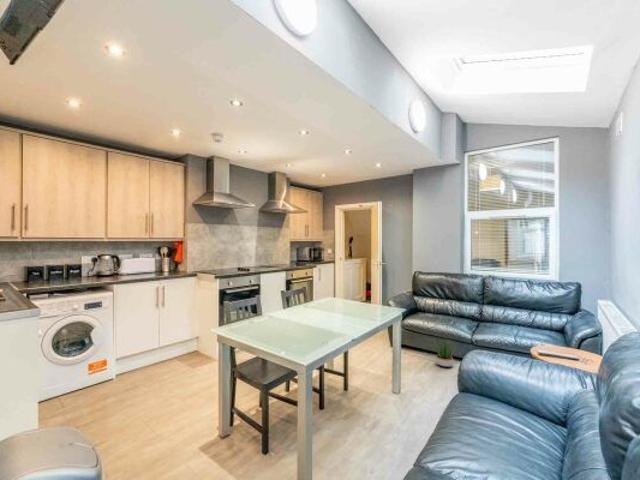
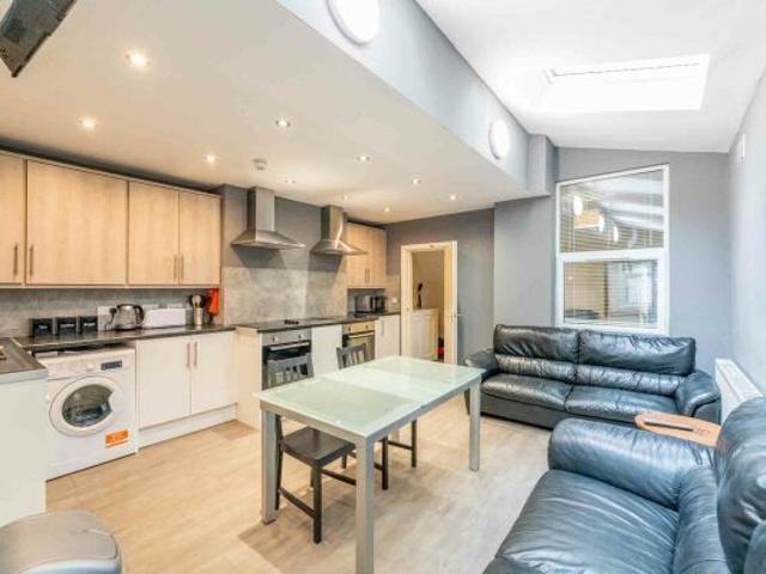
- potted plant [432,336,458,368]
